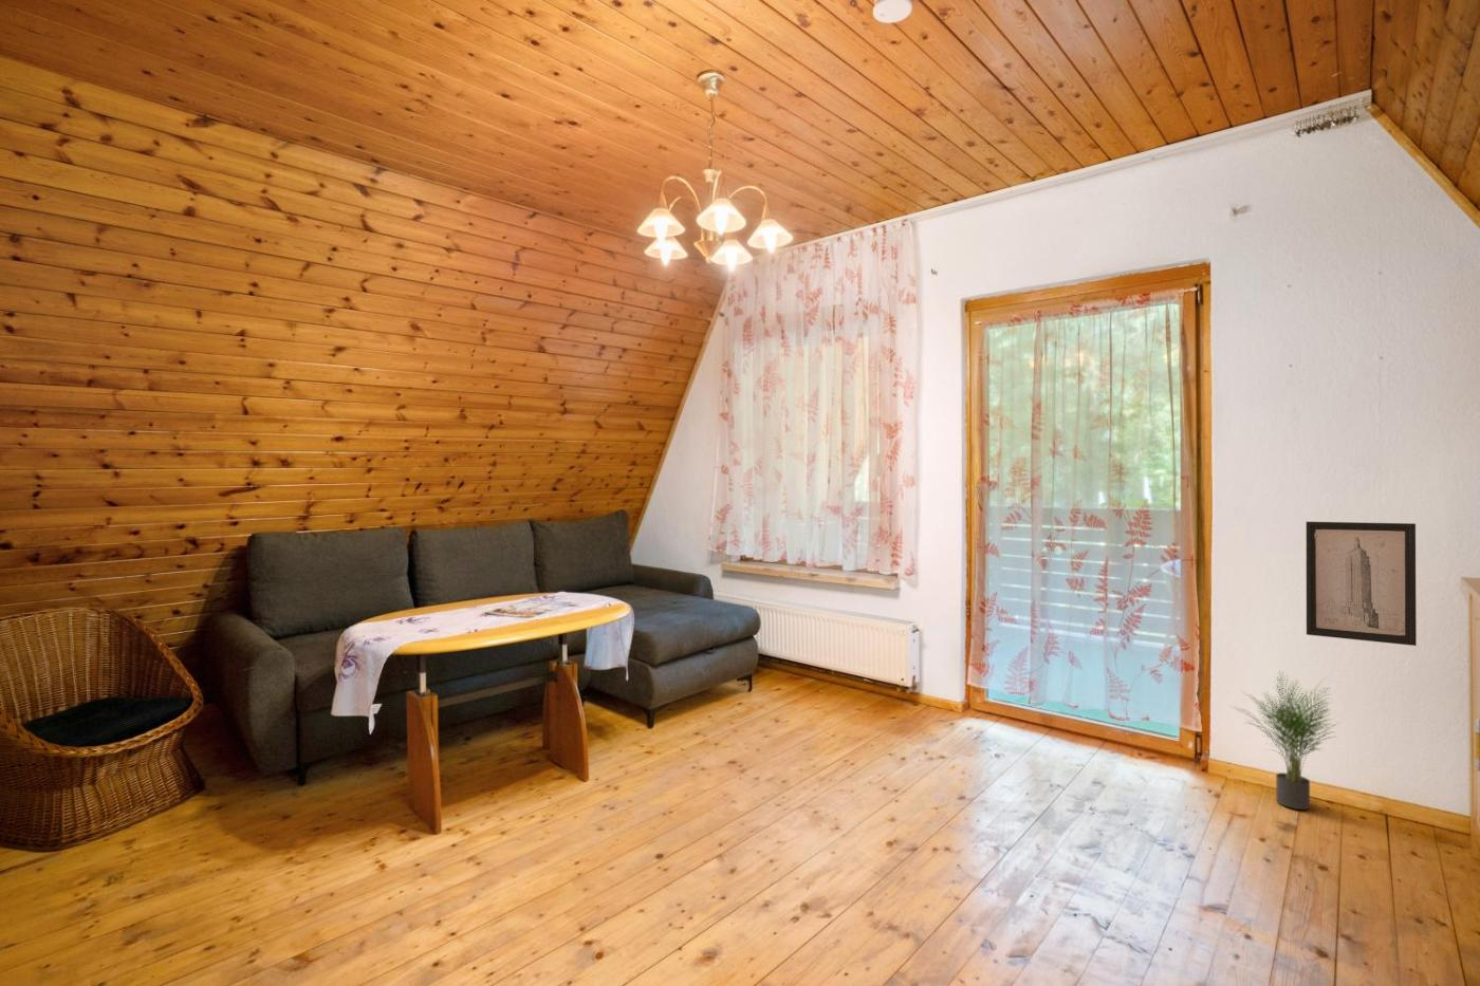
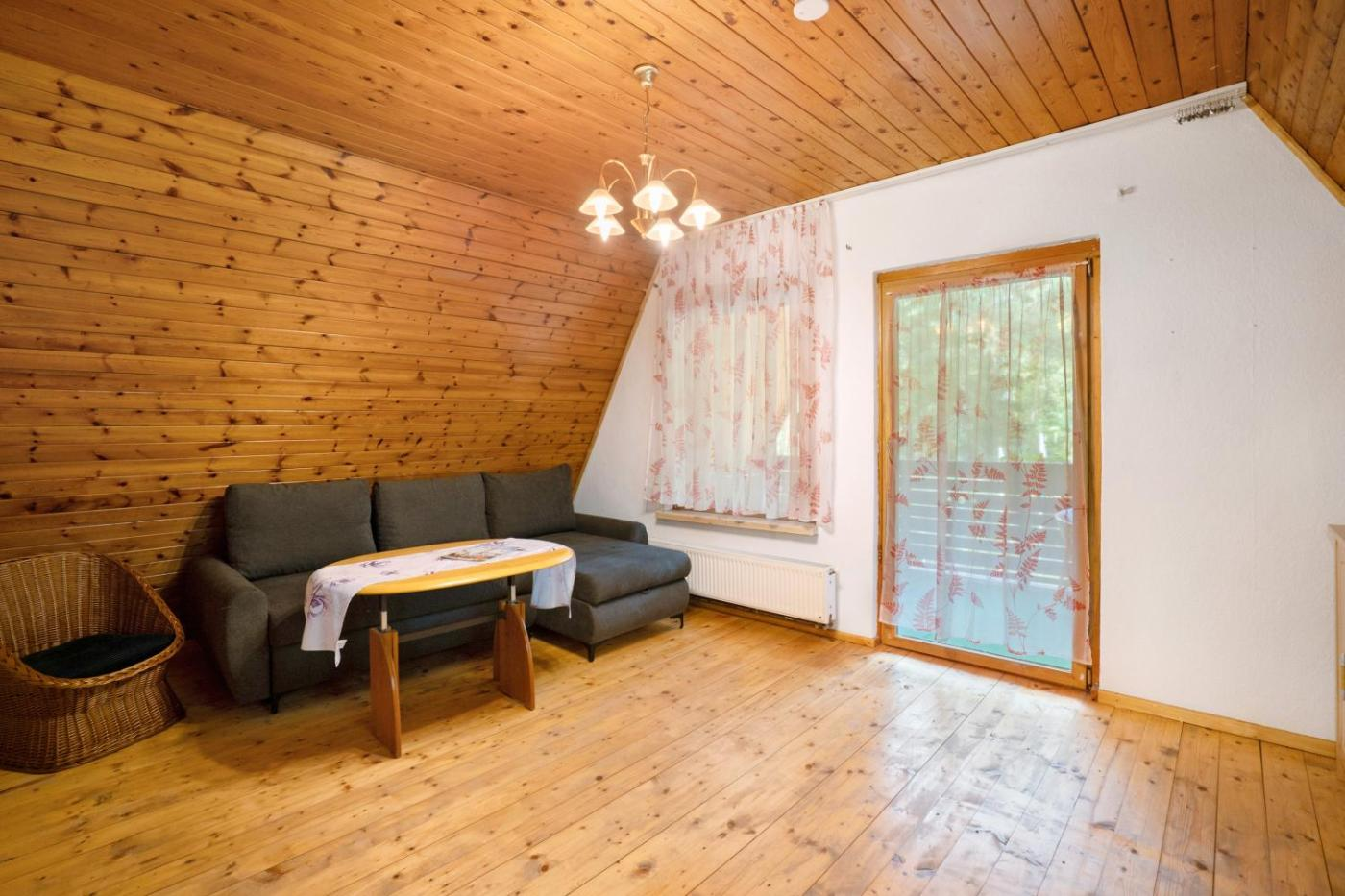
- wall art [1305,521,1417,647]
- potted plant [1226,669,1348,811]
